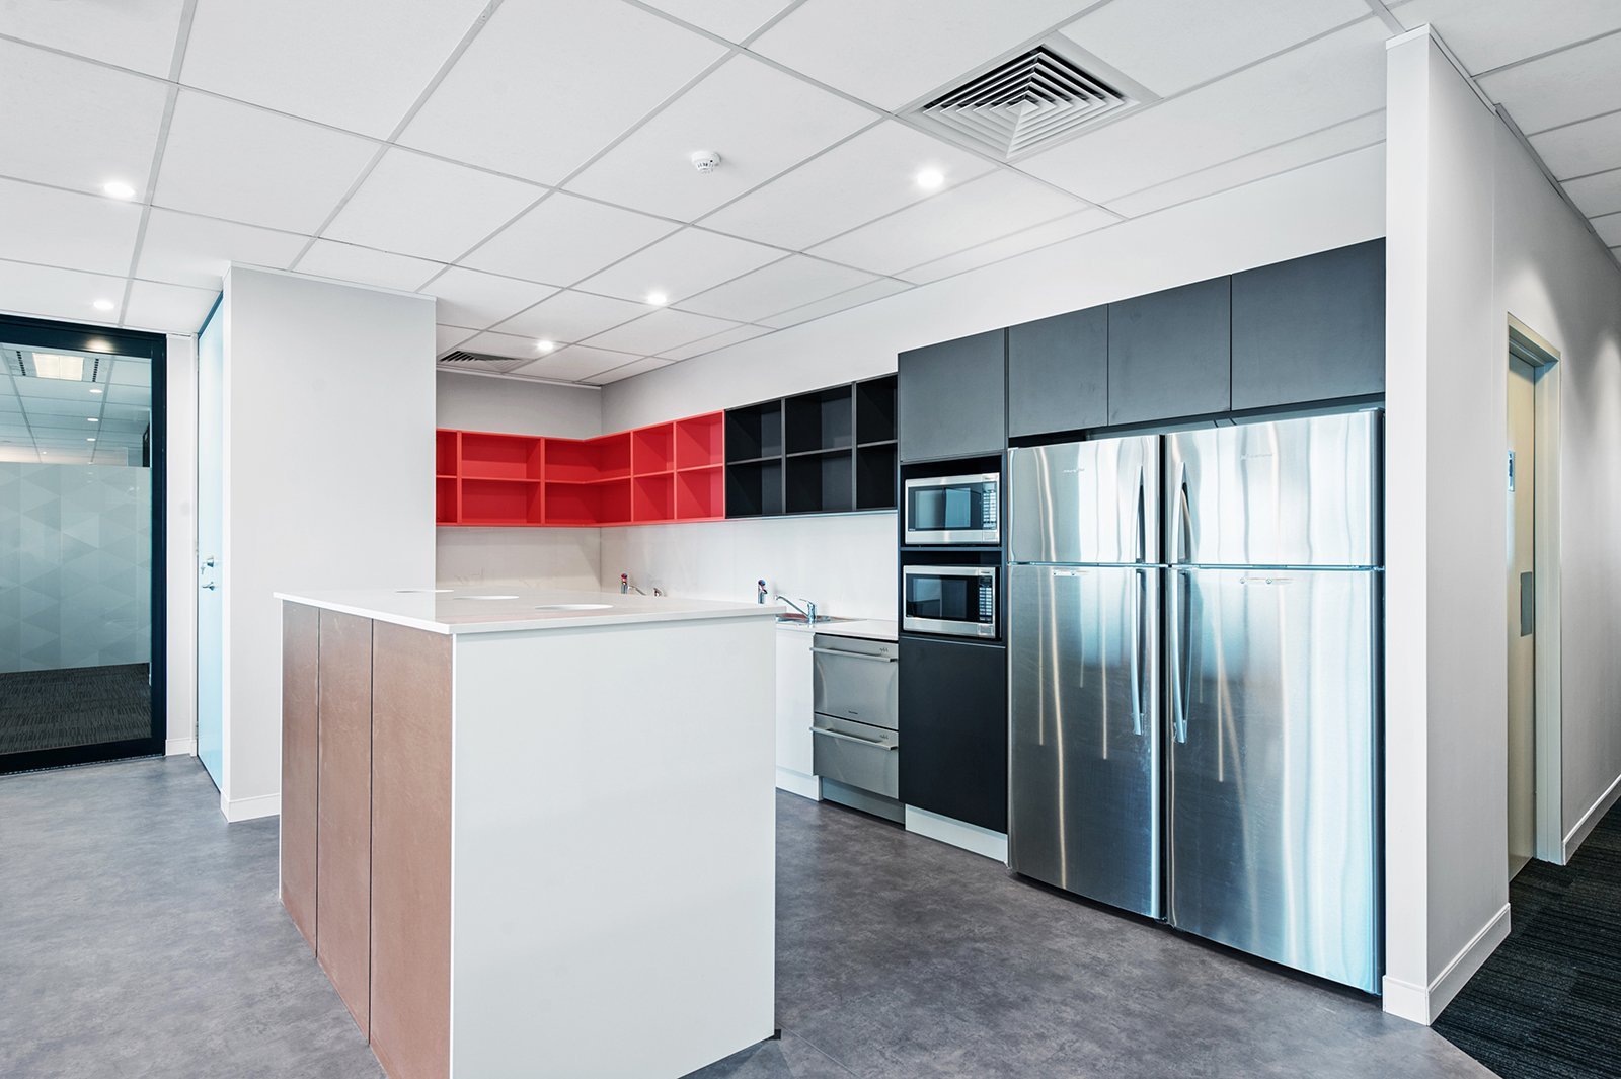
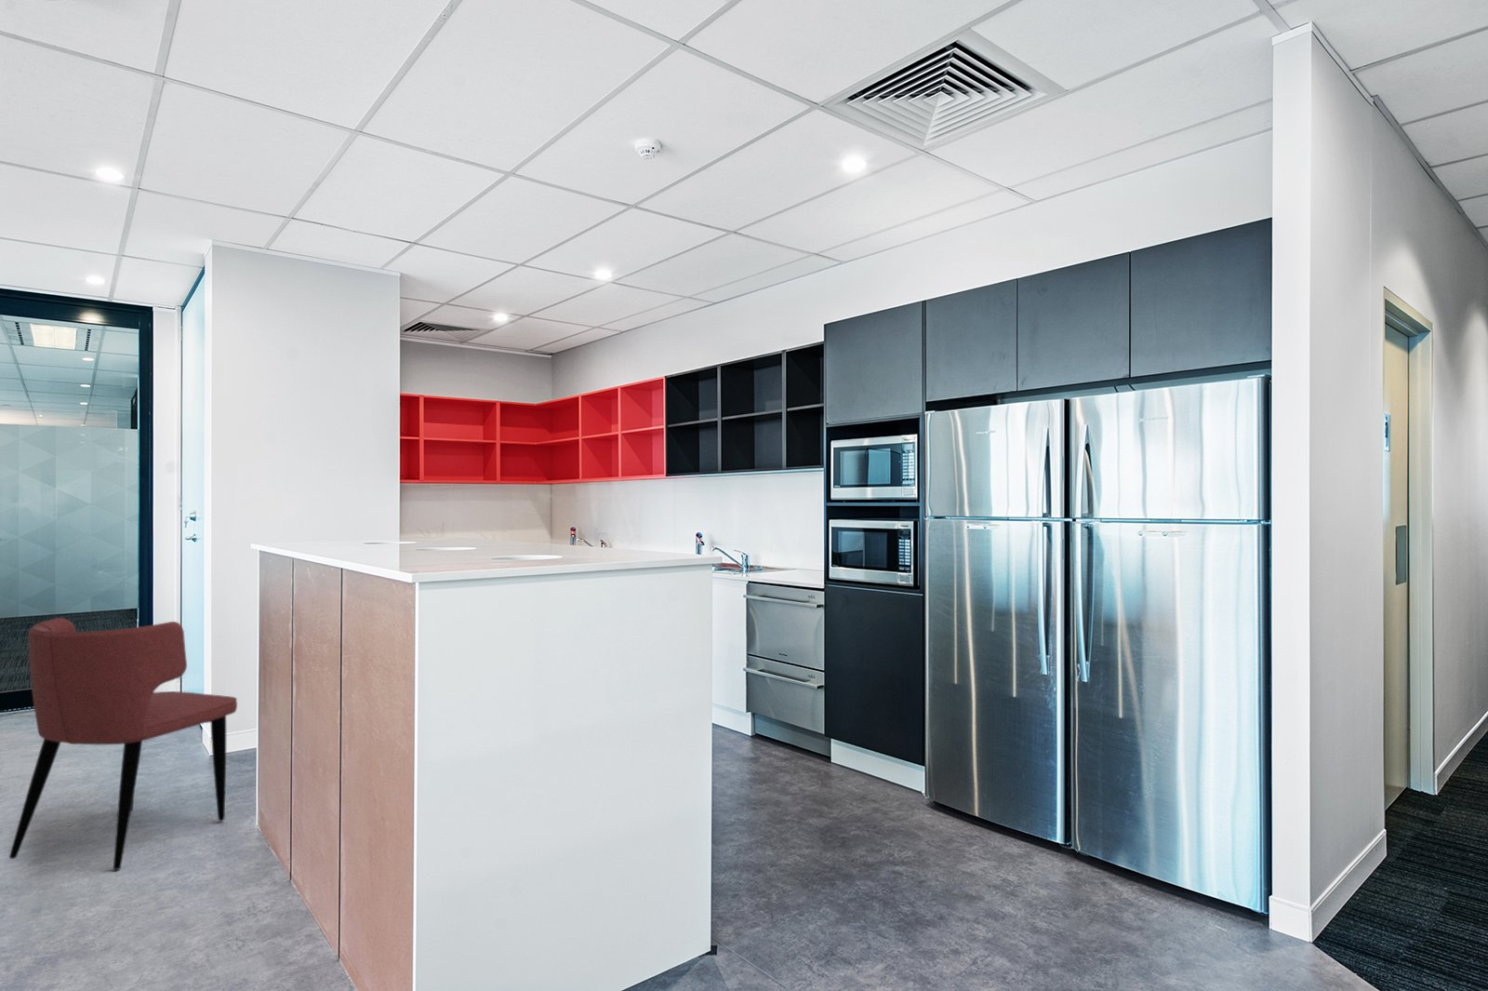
+ dining chair [9,617,238,870]
